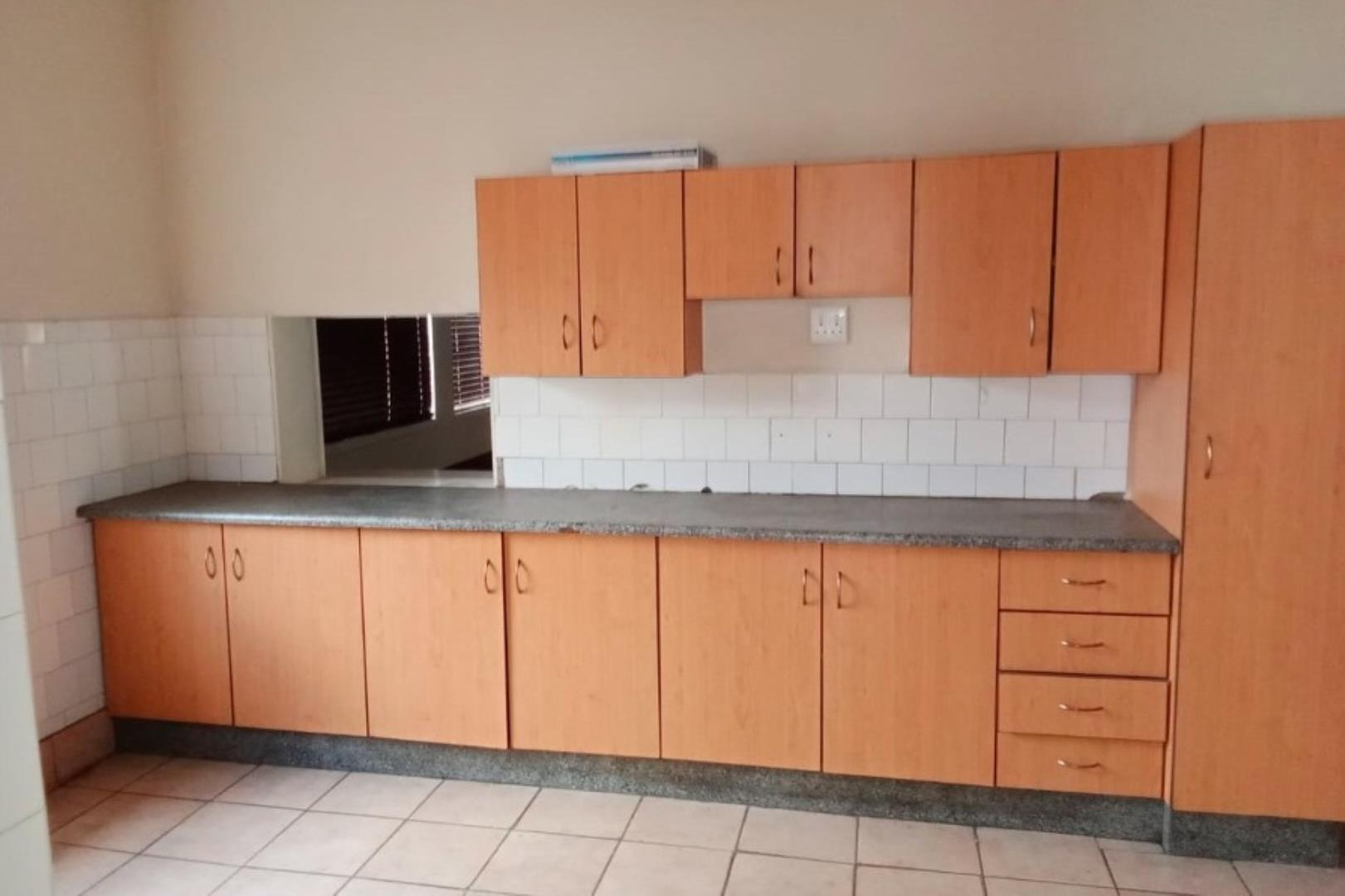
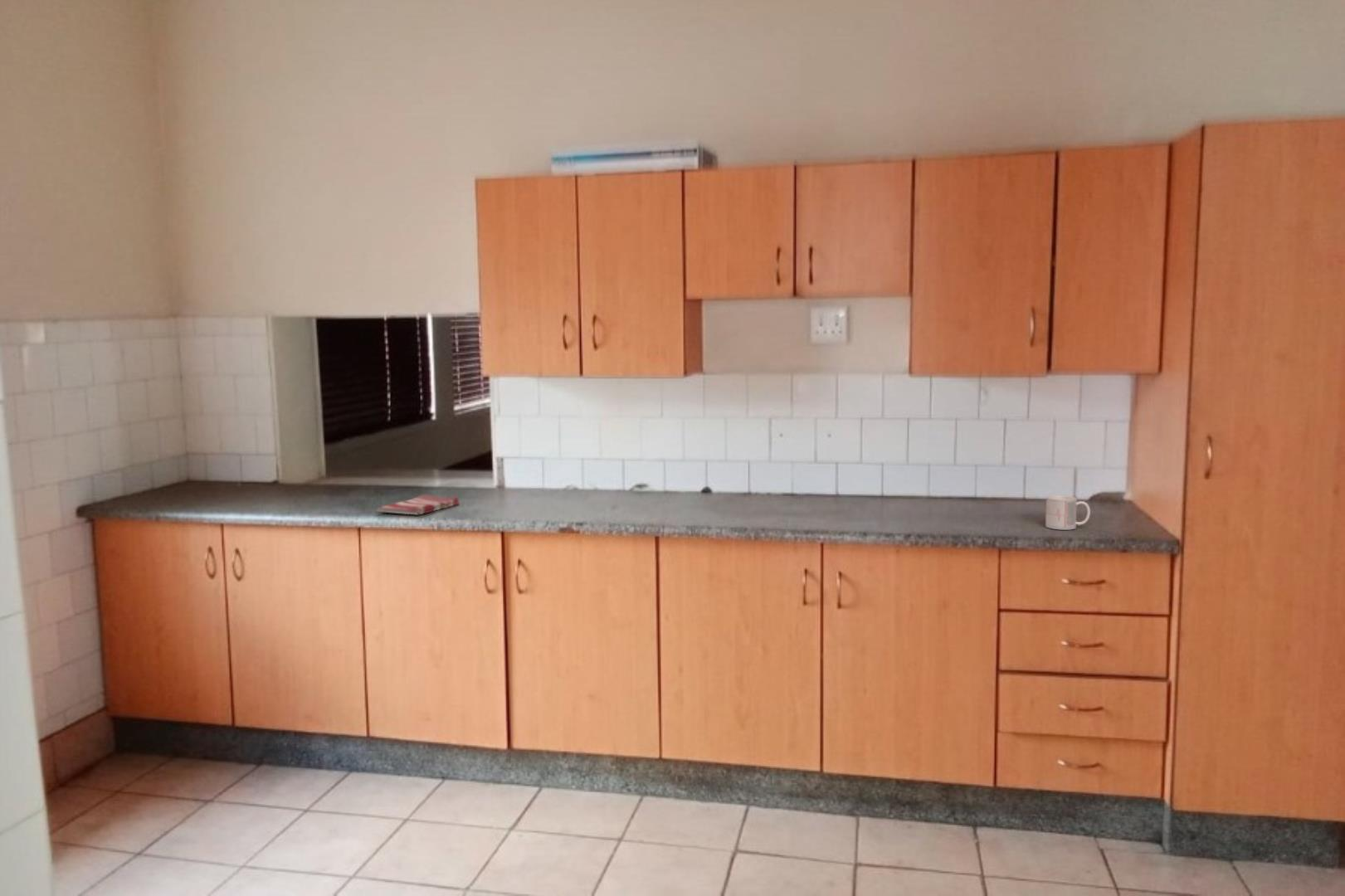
+ dish towel [377,494,461,516]
+ mug [1045,494,1091,530]
